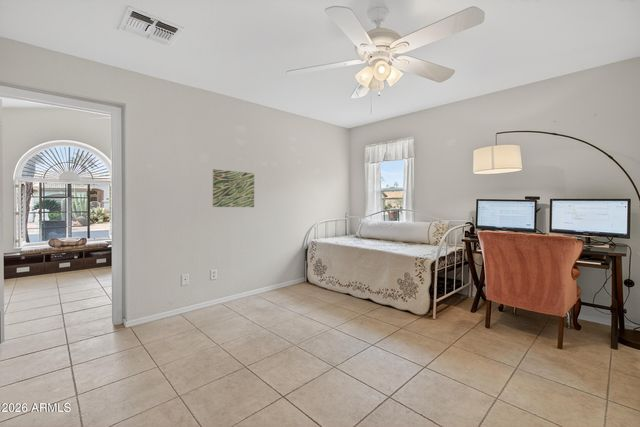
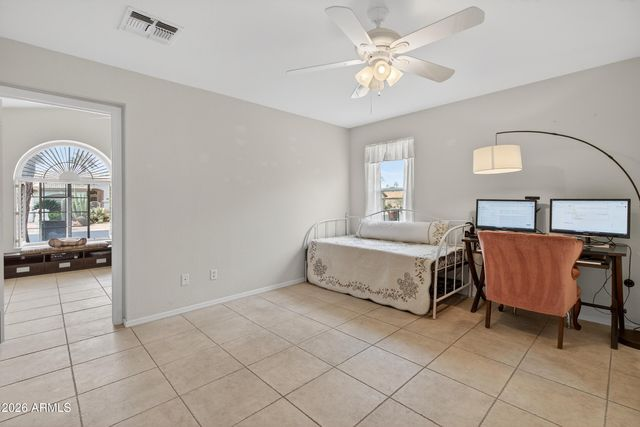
- wall art [212,168,255,208]
